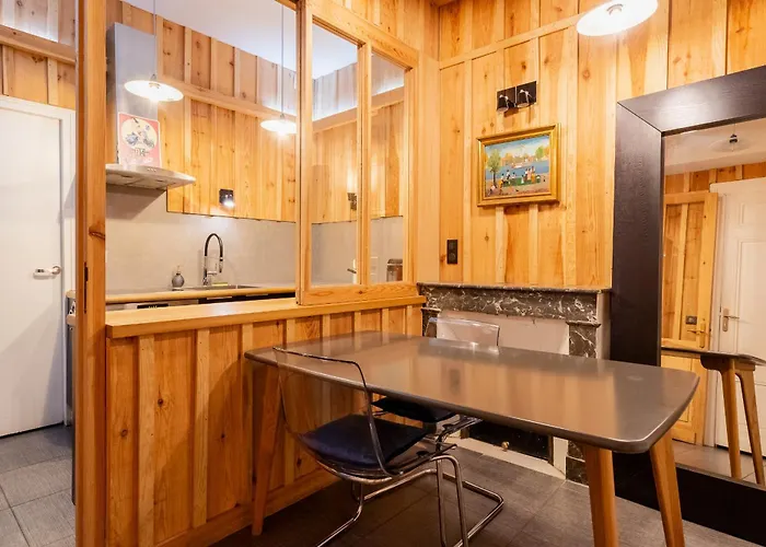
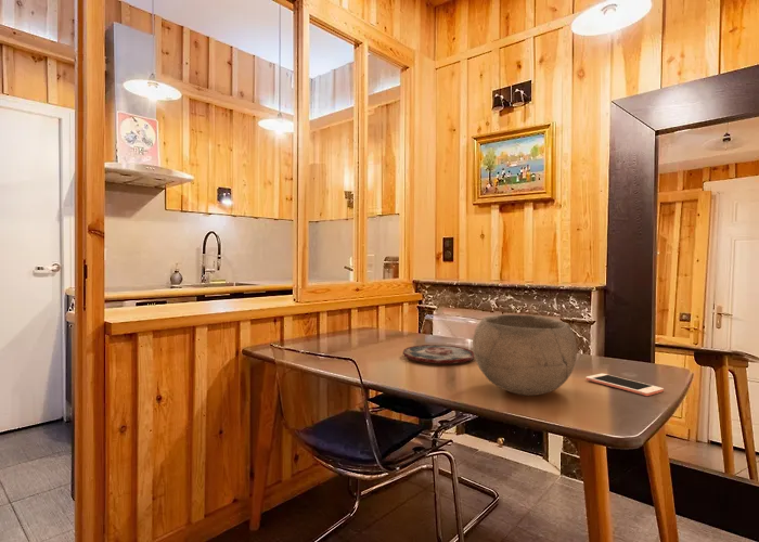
+ cell phone [584,373,665,397]
+ bowl [472,313,578,397]
+ plate [402,344,475,364]
